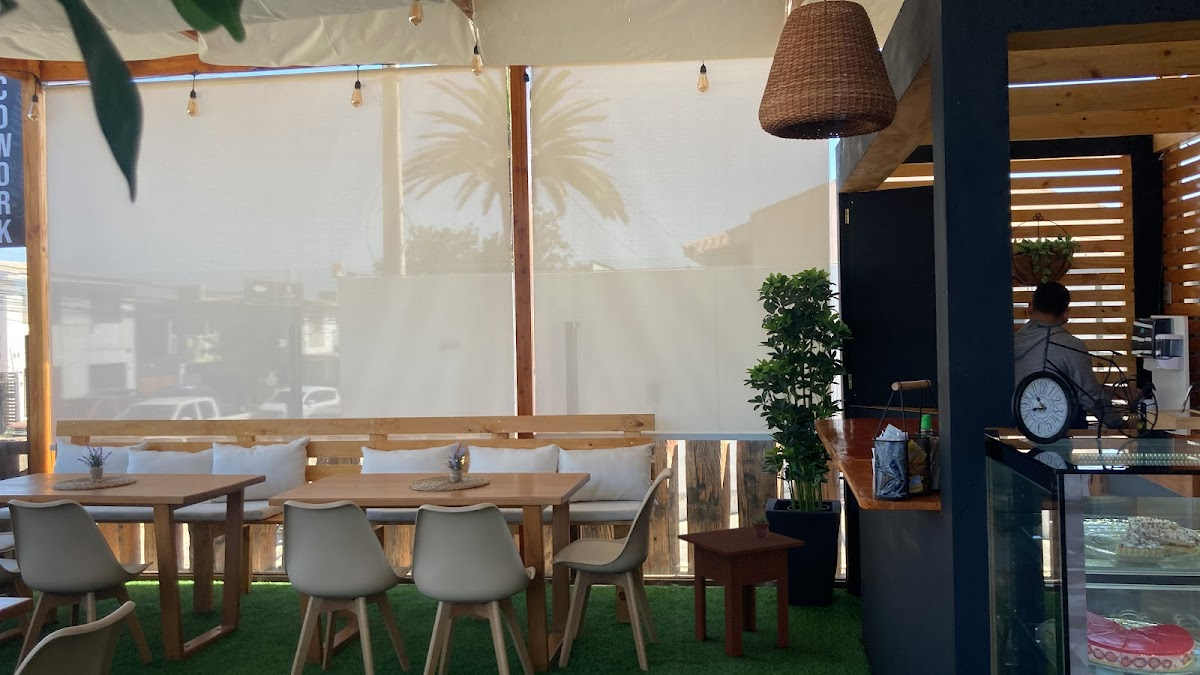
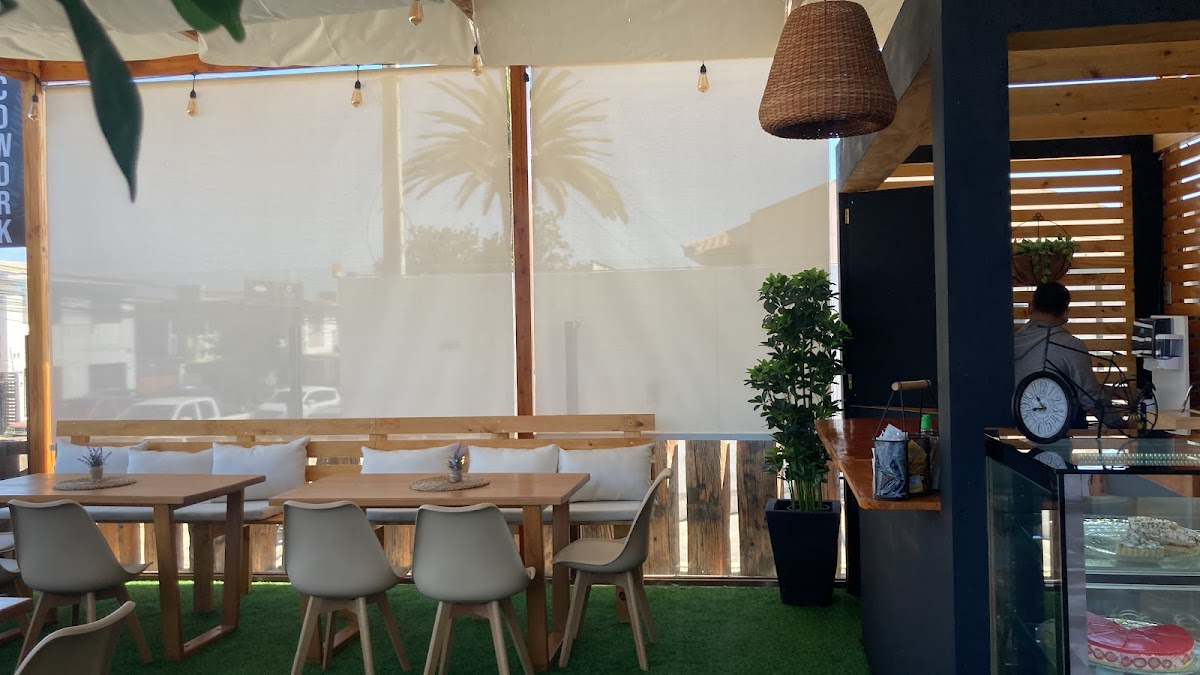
- potted succulent [751,514,770,539]
- side table [677,525,805,658]
